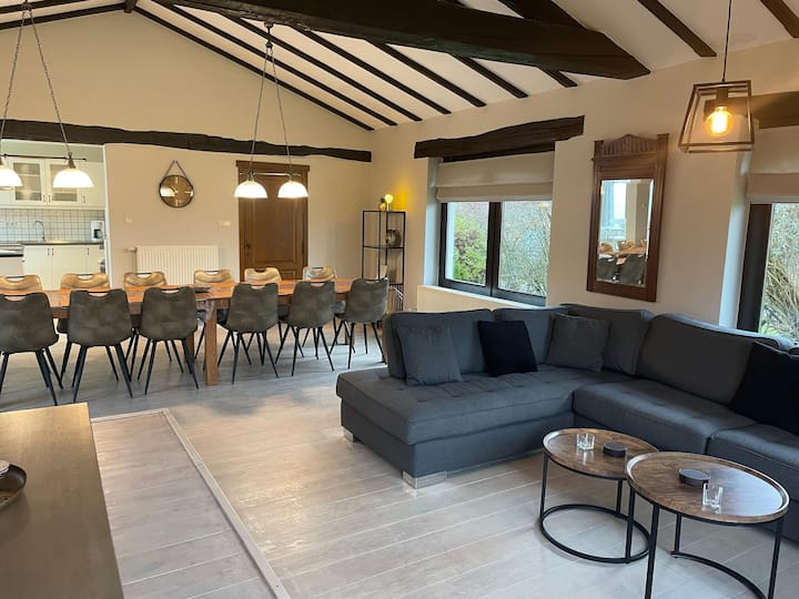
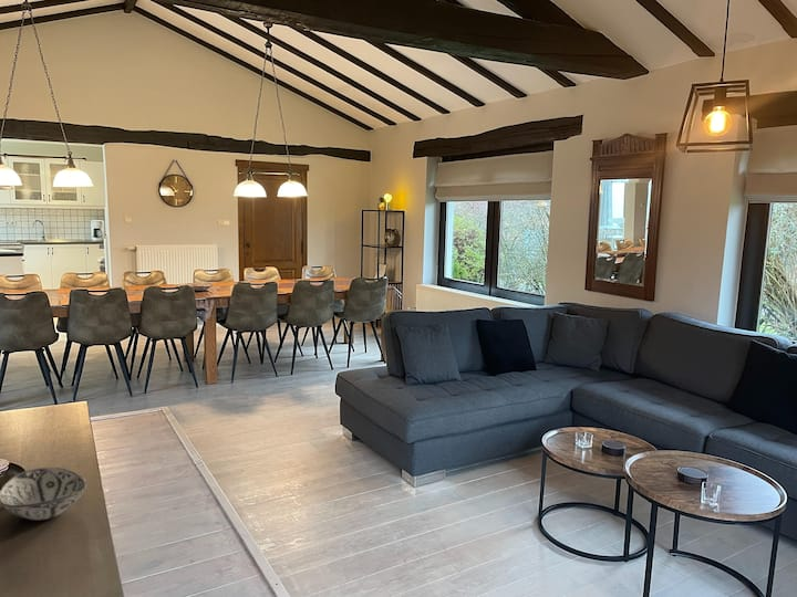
+ decorative bowl [0,467,89,521]
